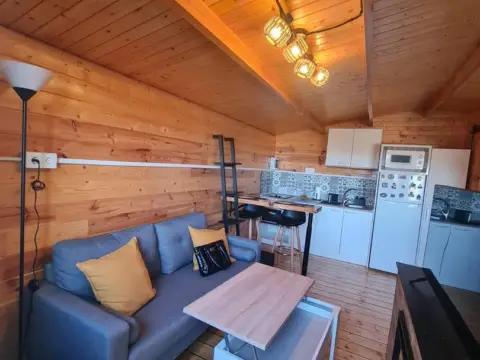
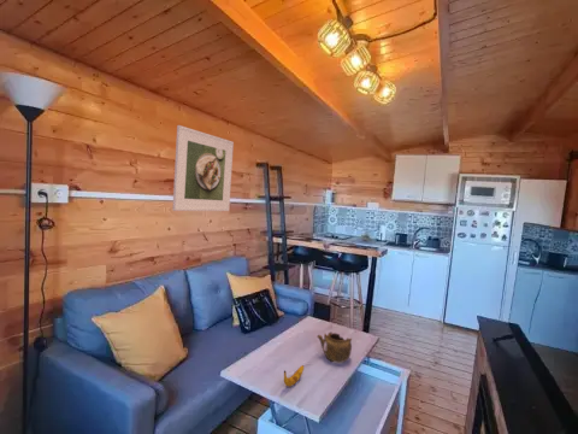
+ banana [283,364,305,387]
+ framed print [171,124,235,212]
+ teapot [315,330,353,364]
